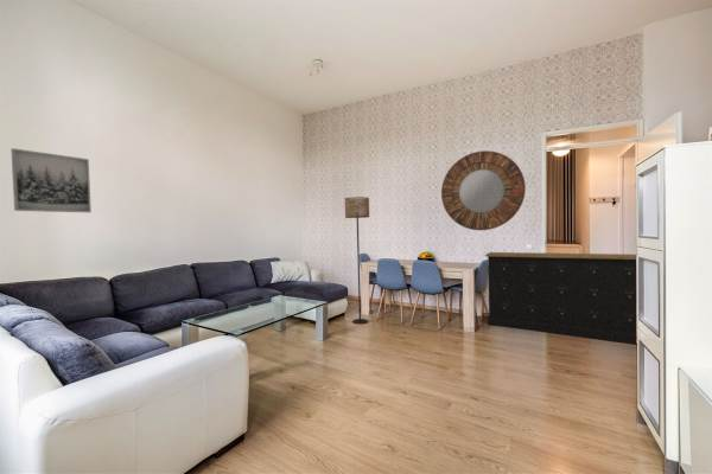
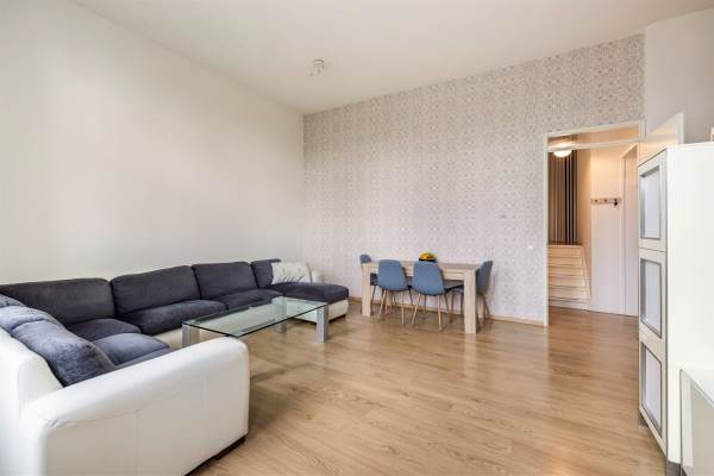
- wall art [9,147,93,213]
- home mirror [440,149,527,231]
- storage cabinet [484,251,637,345]
- floor lamp [344,196,370,325]
